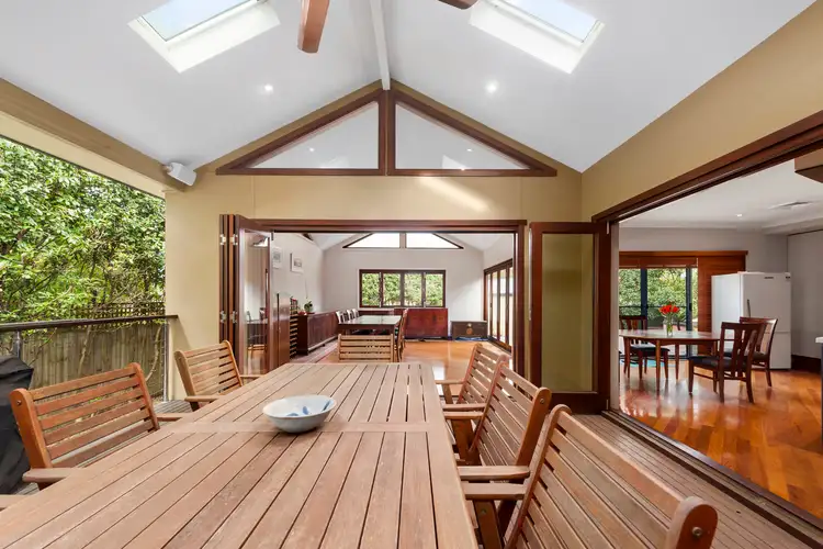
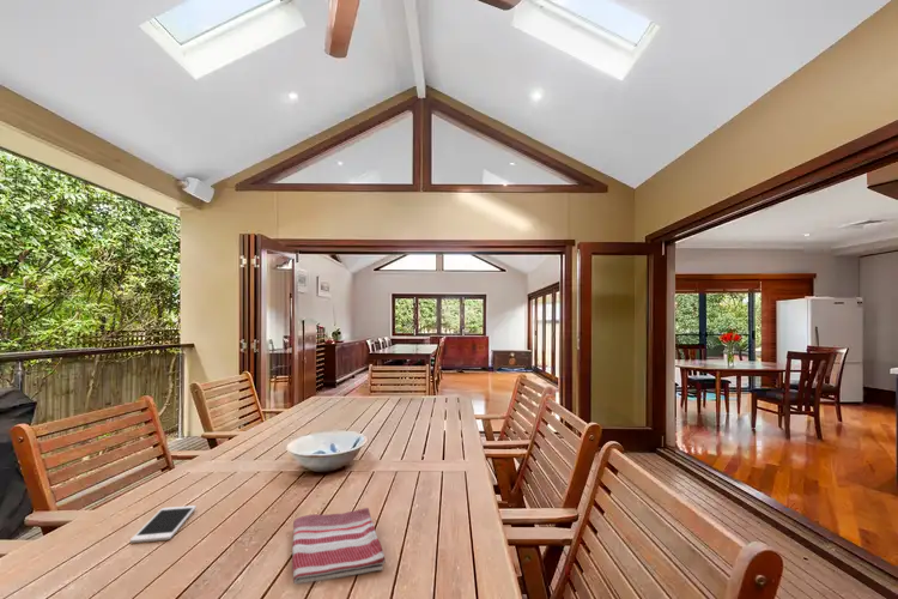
+ dish towel [291,507,386,585]
+ cell phone [129,504,198,544]
